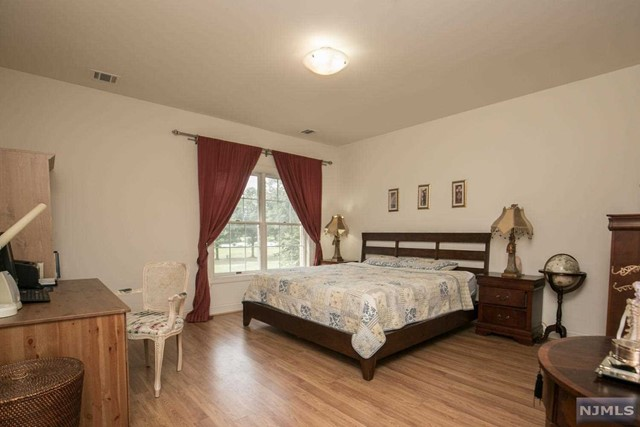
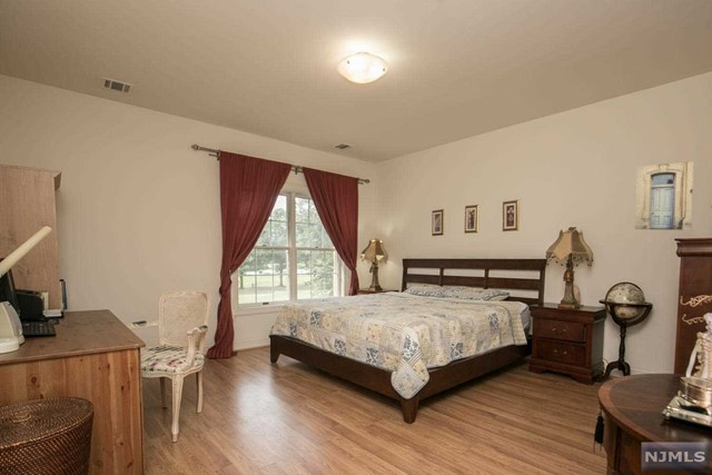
+ wall art [634,160,695,231]
